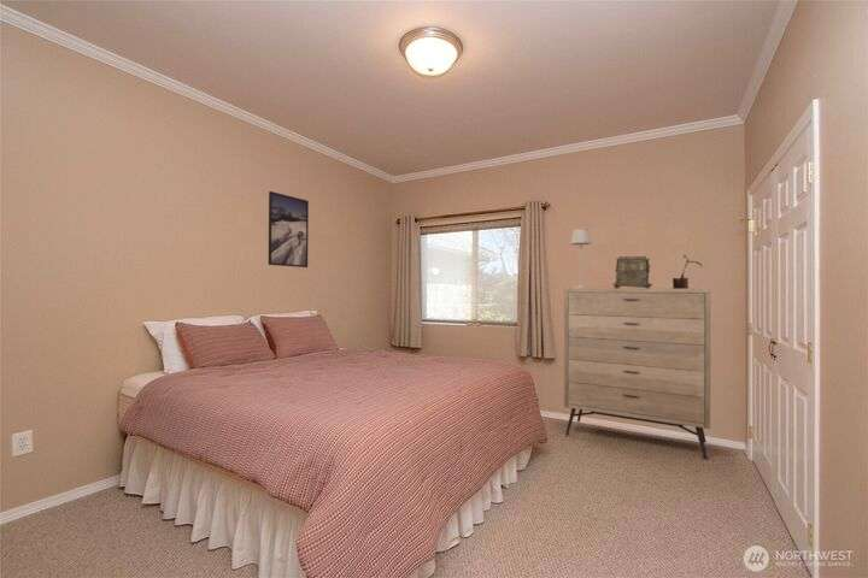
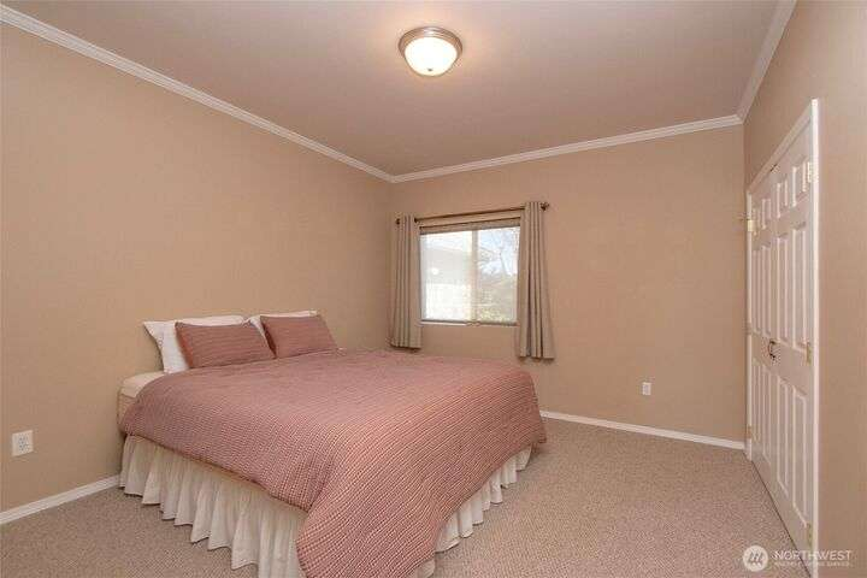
- potted plant [671,254,703,289]
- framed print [268,190,310,269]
- table lamp [569,228,592,289]
- dresser [563,288,711,461]
- decorative box [612,255,653,289]
